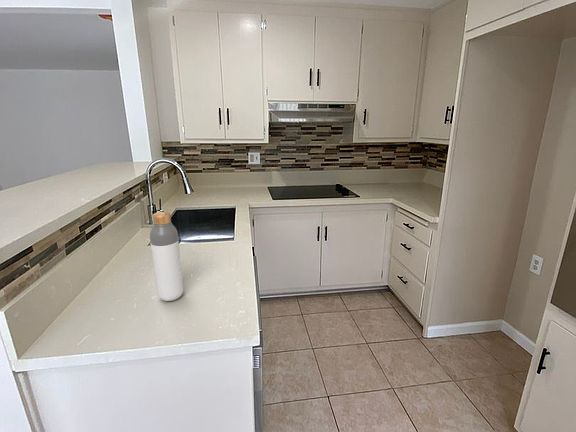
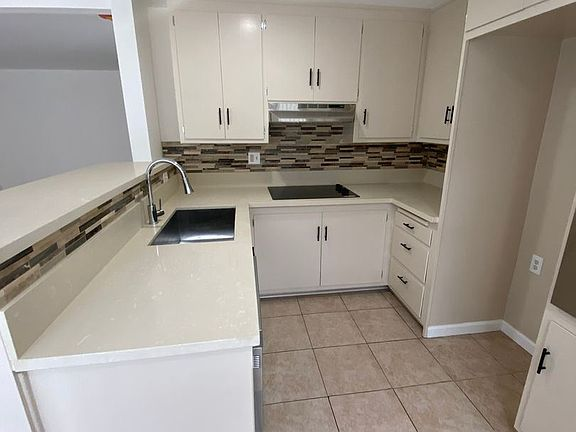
- bottle [149,211,184,302]
